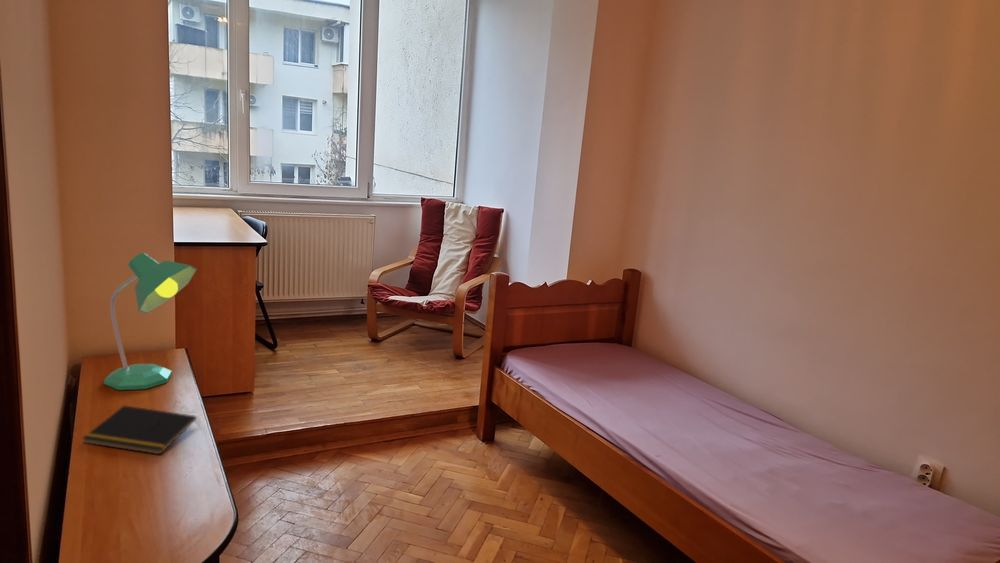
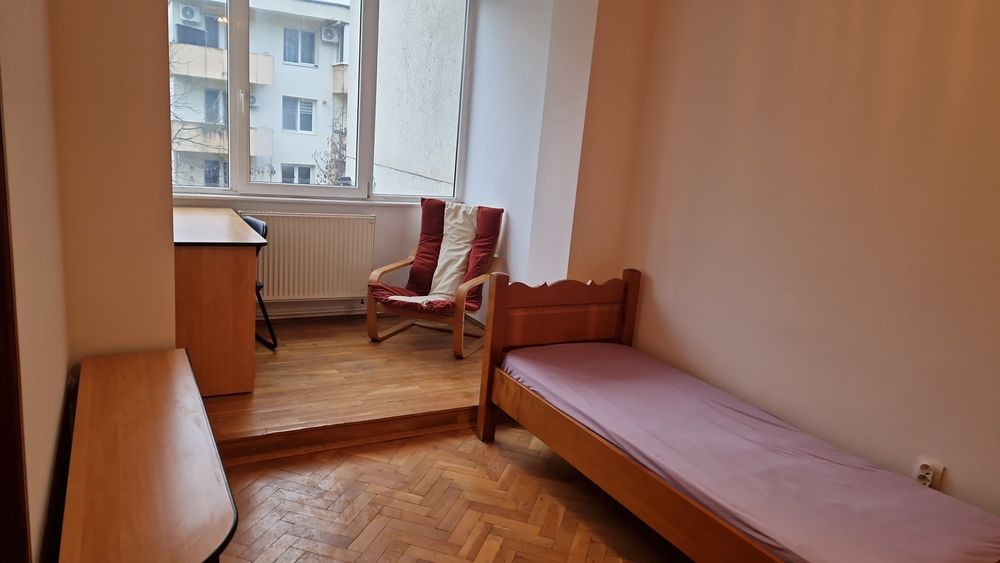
- desk lamp [103,251,198,391]
- notepad [81,405,197,455]
